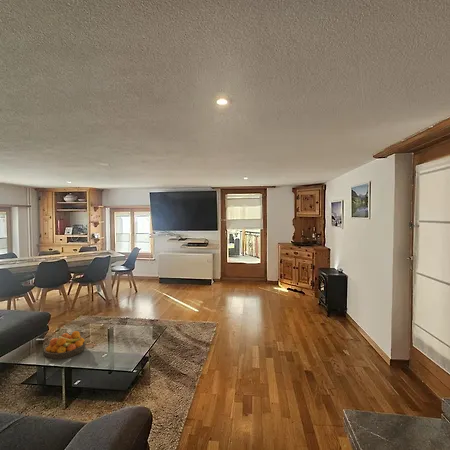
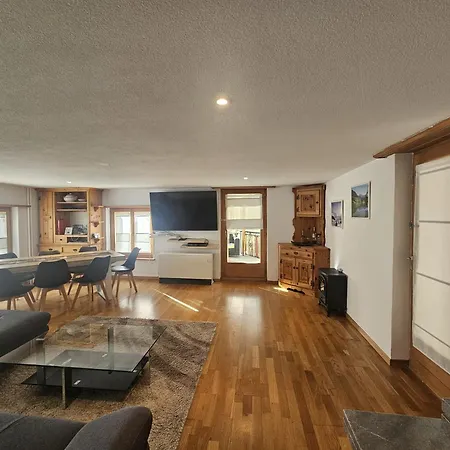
- fruit bowl [43,330,86,360]
